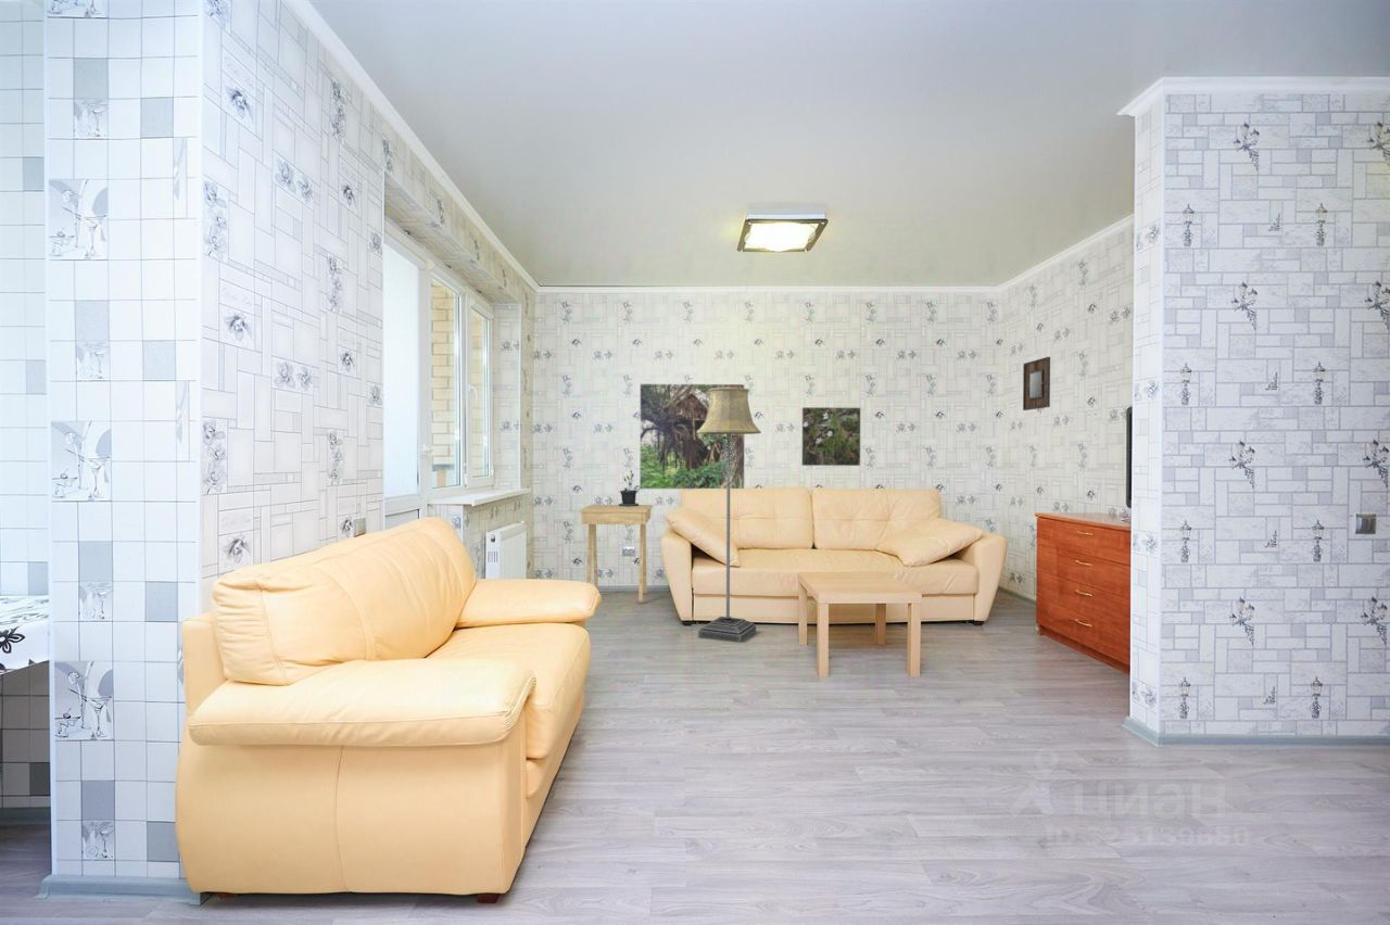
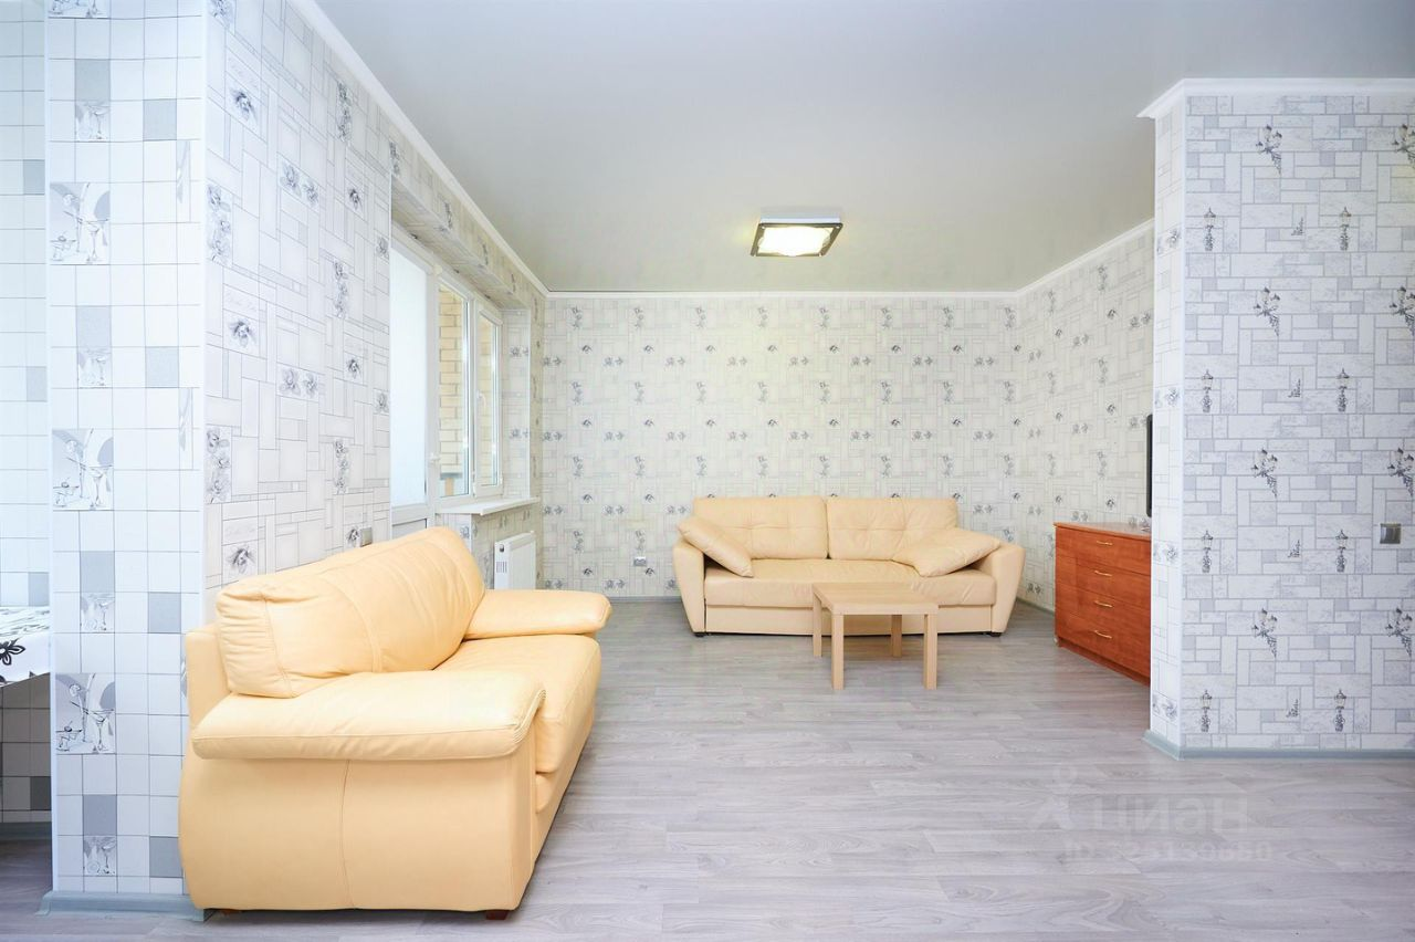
- side table [578,504,654,604]
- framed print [639,382,746,491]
- potted plant [618,469,640,507]
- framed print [800,406,862,467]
- home mirror [1022,356,1051,411]
- floor lamp [697,388,762,644]
